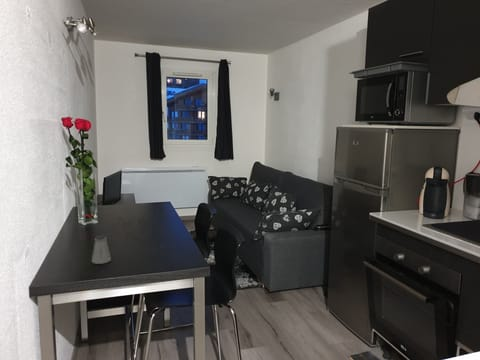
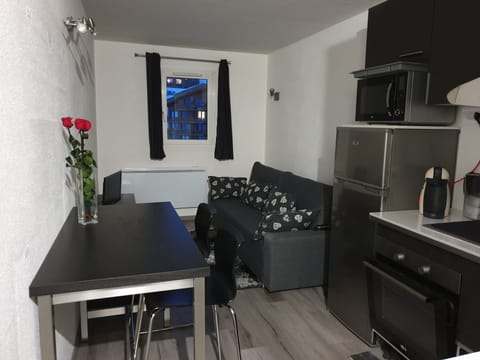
- saltshaker [91,234,112,265]
